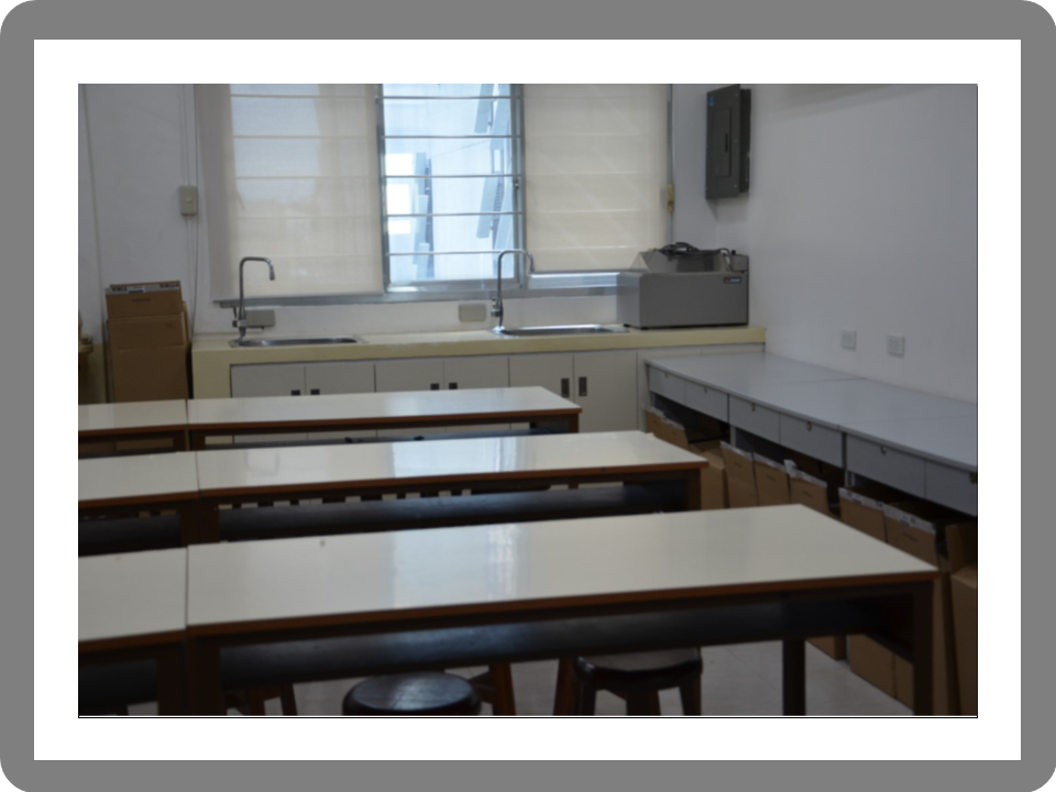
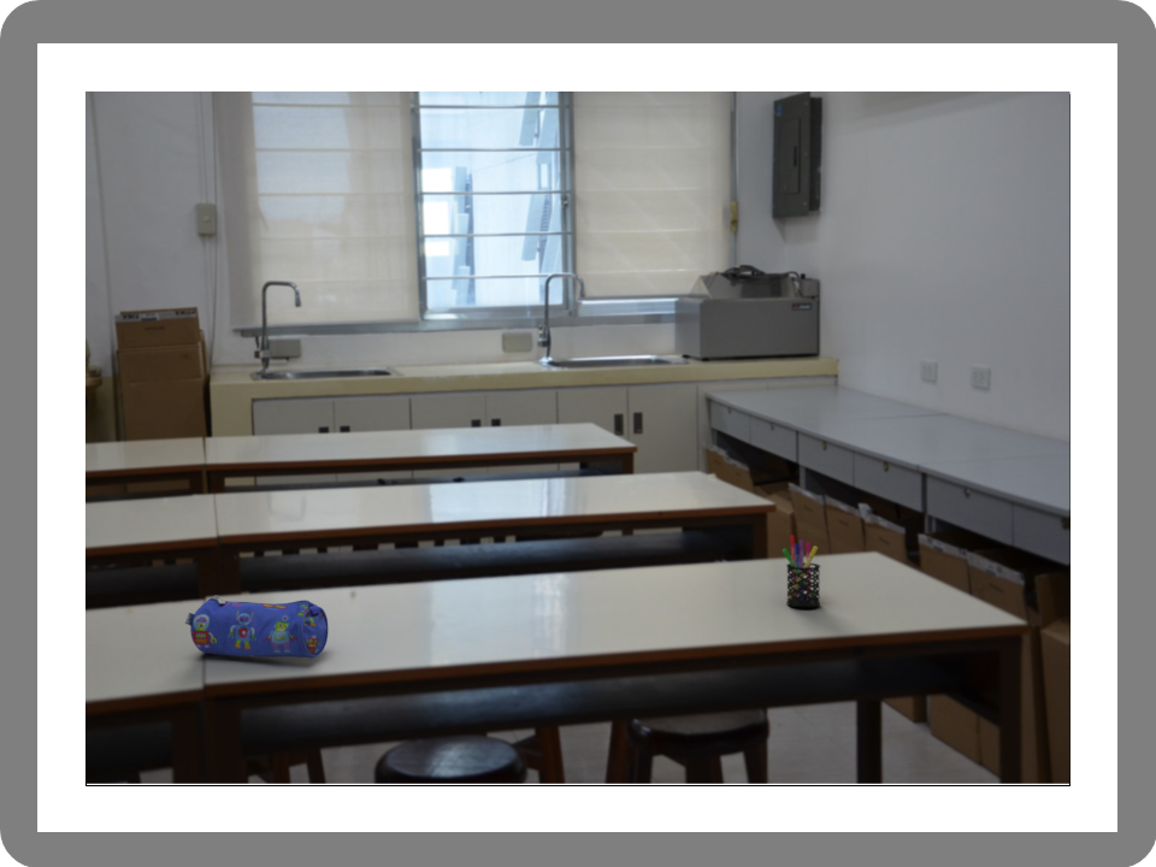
+ pencil case [184,595,329,660]
+ pen holder [782,533,821,608]
